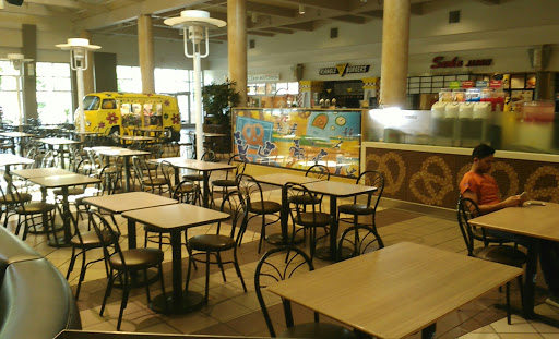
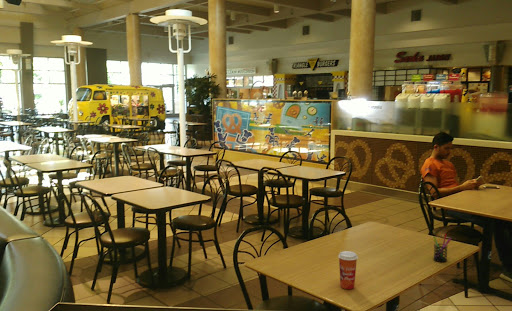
+ paper cup [337,250,359,290]
+ pen holder [432,233,453,263]
